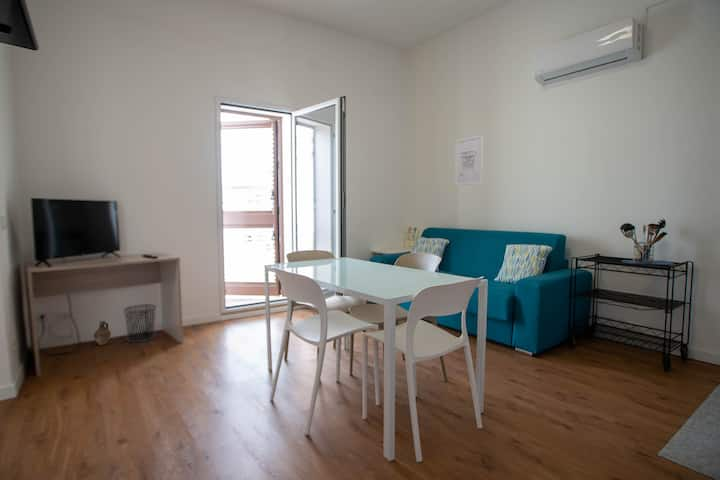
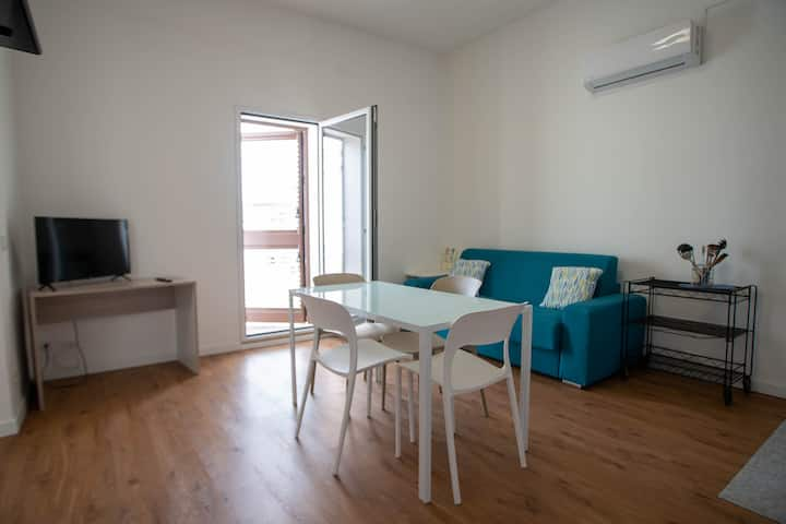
- wall art [454,134,484,187]
- ceramic jug [93,320,112,346]
- waste bin [122,303,158,344]
